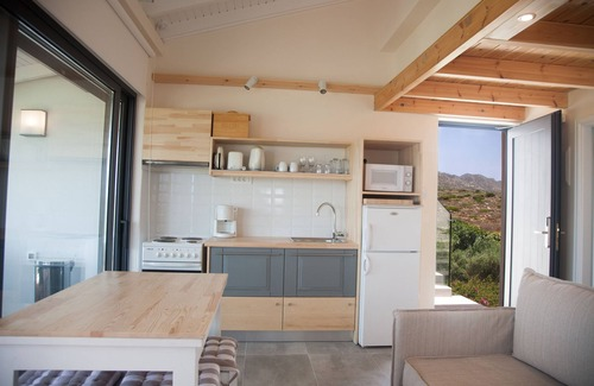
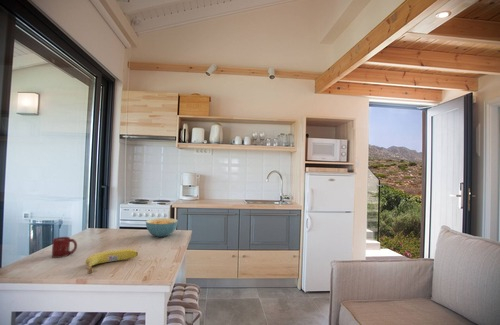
+ cereal bowl [145,217,179,238]
+ cup [51,236,78,259]
+ fruit [84,248,139,275]
